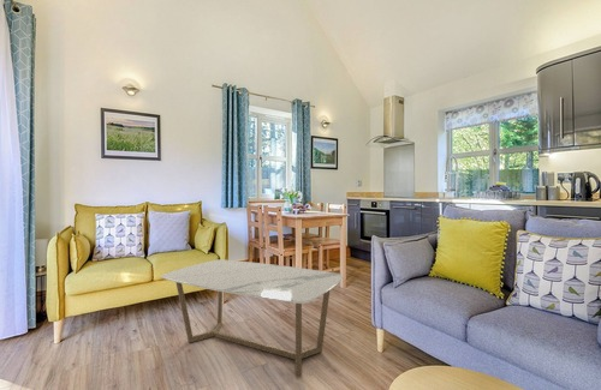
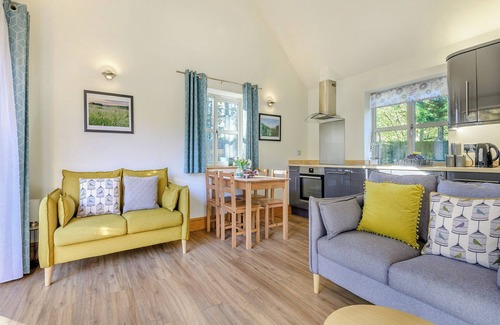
- coffee table [160,258,345,378]
